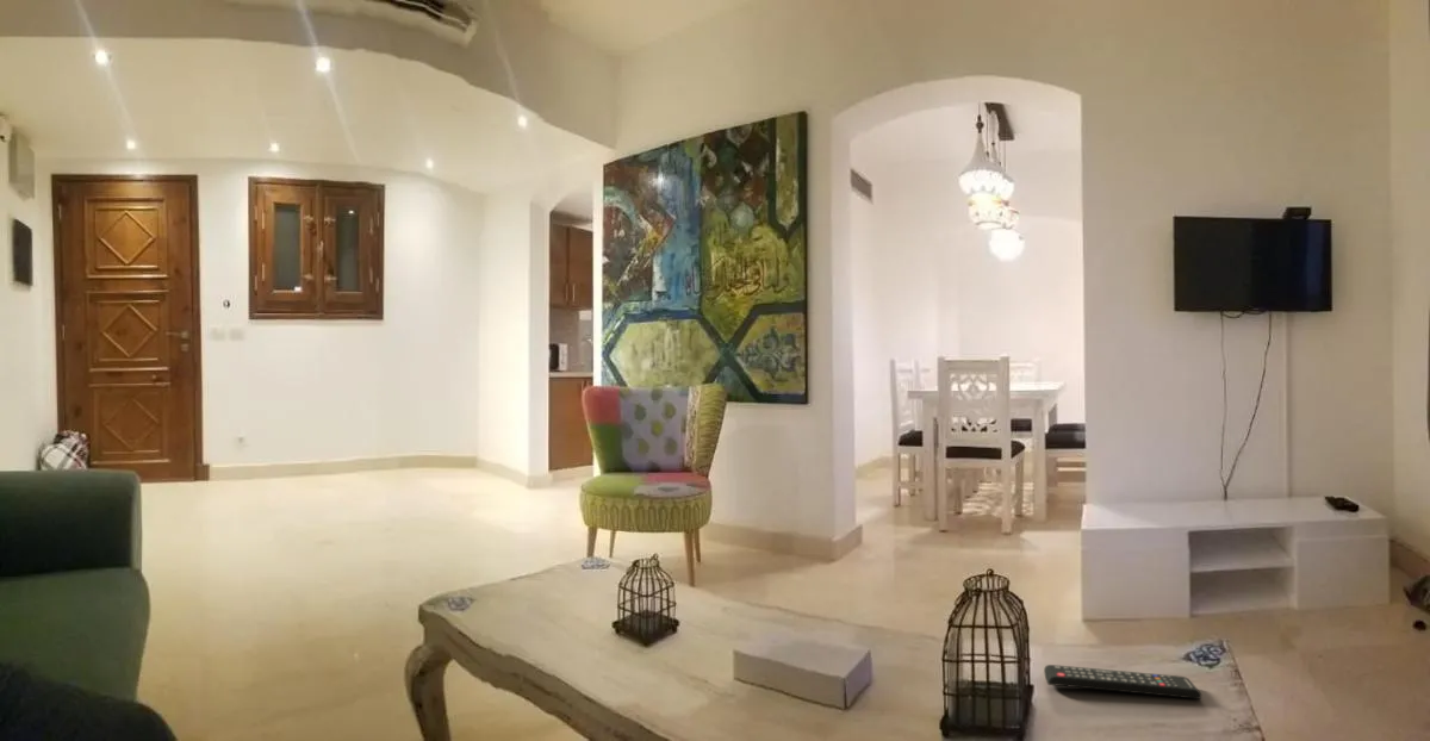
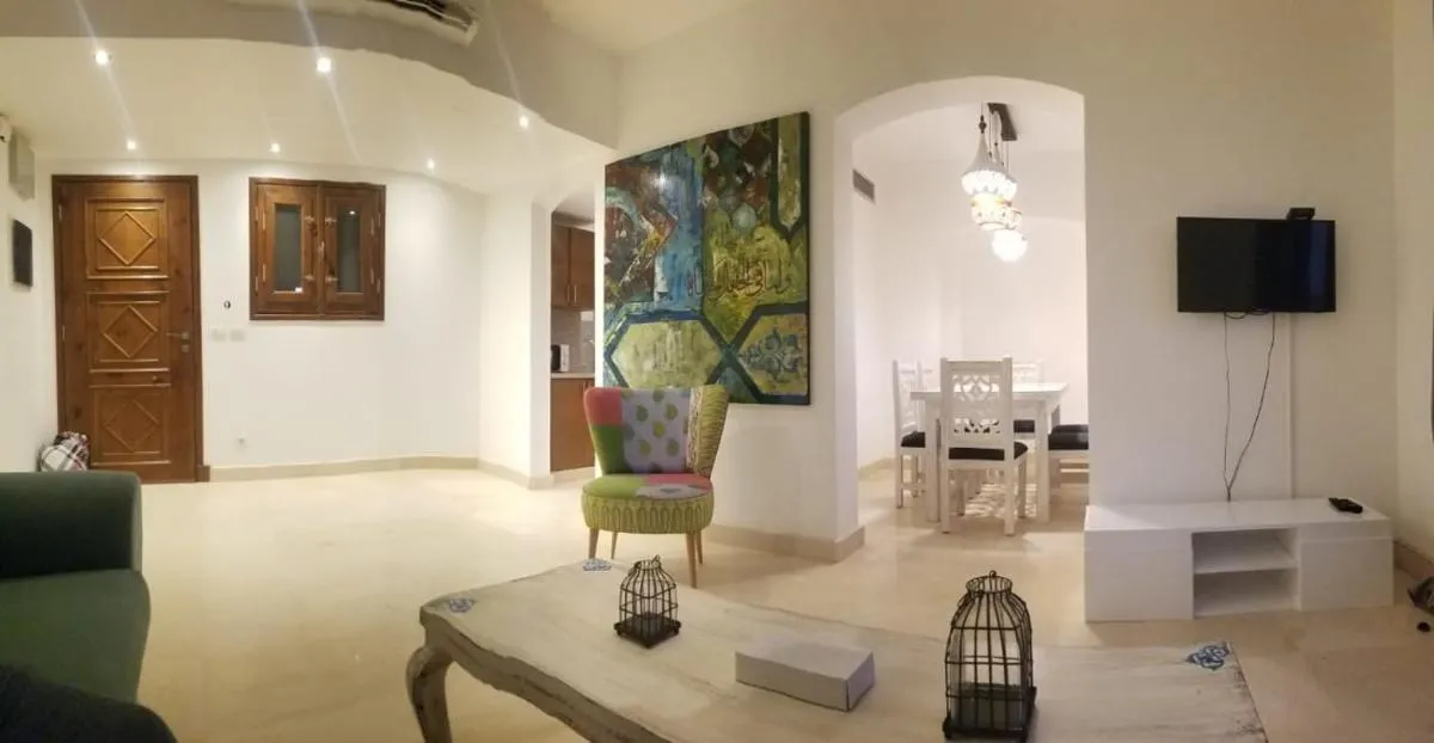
- remote control [1043,664,1202,700]
